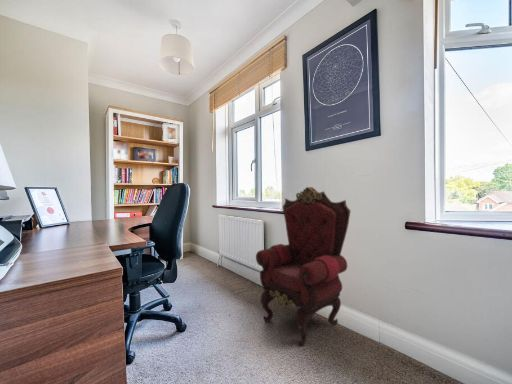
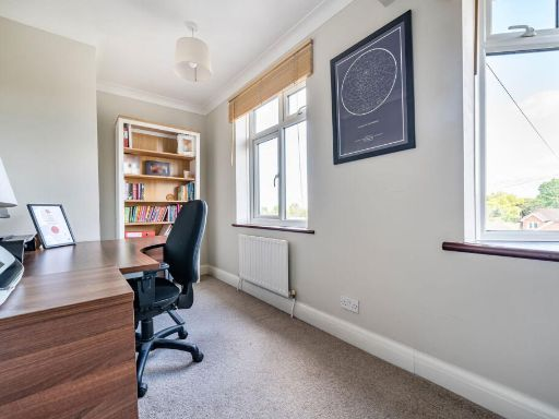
- armchair [255,186,352,346]
